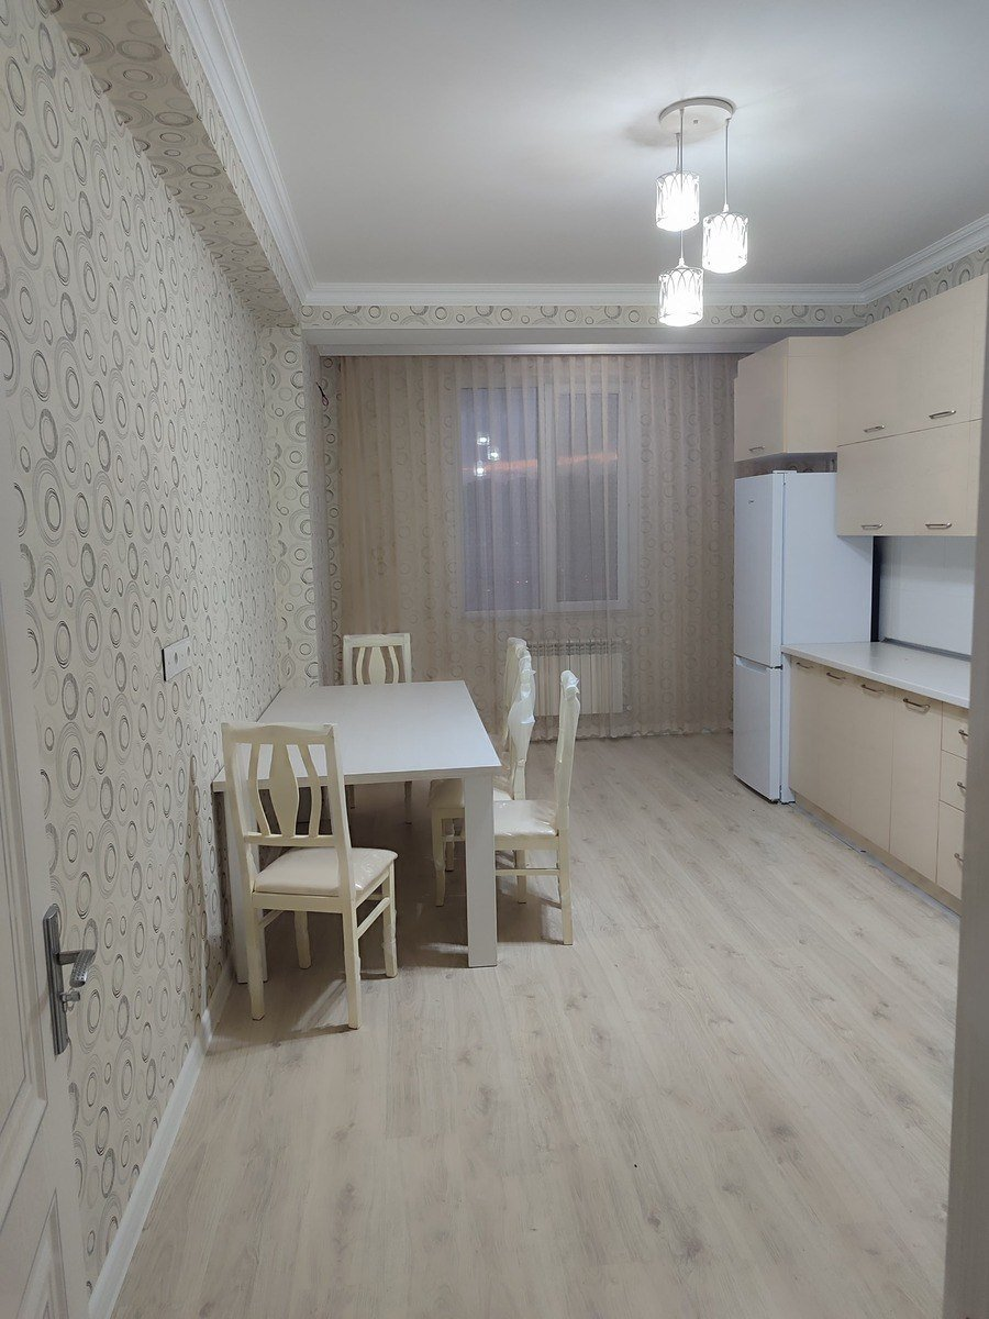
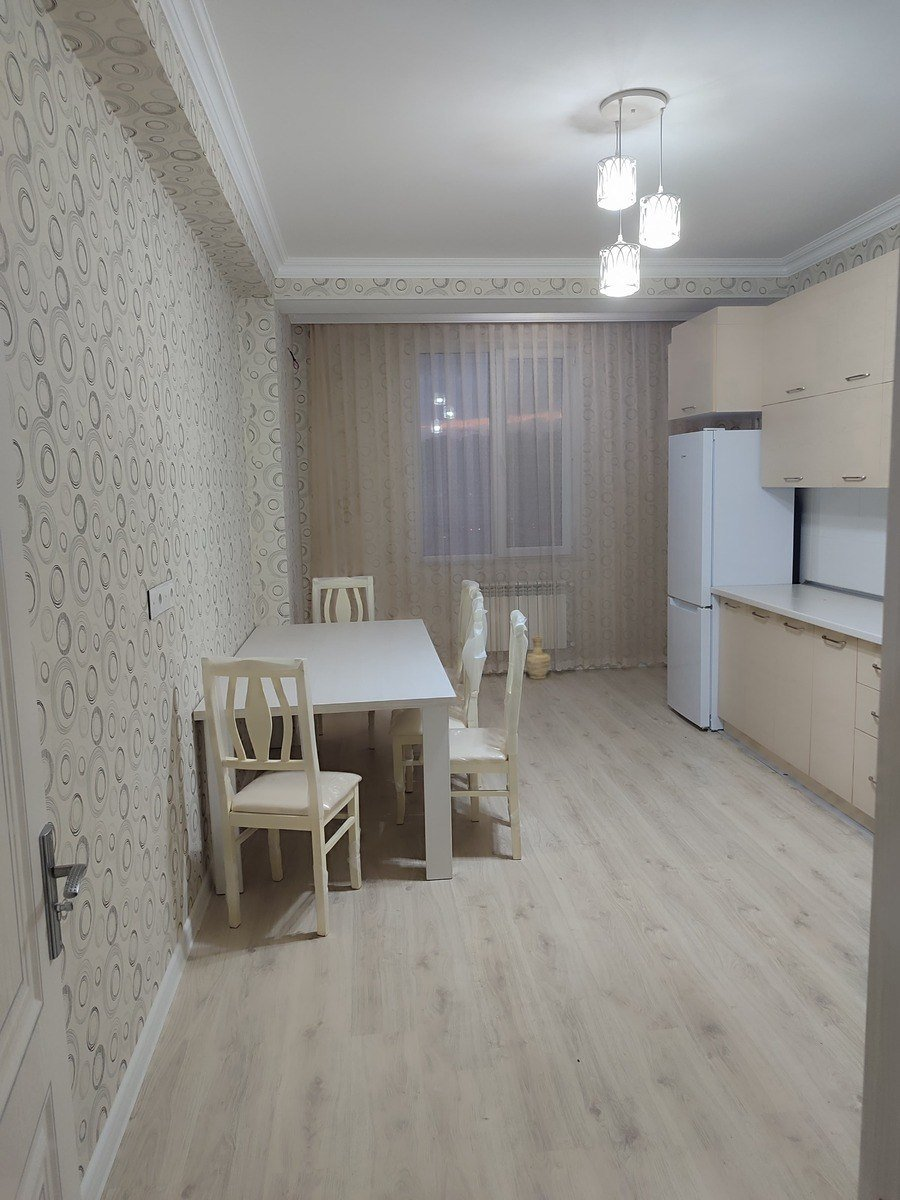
+ vase [525,635,552,680]
